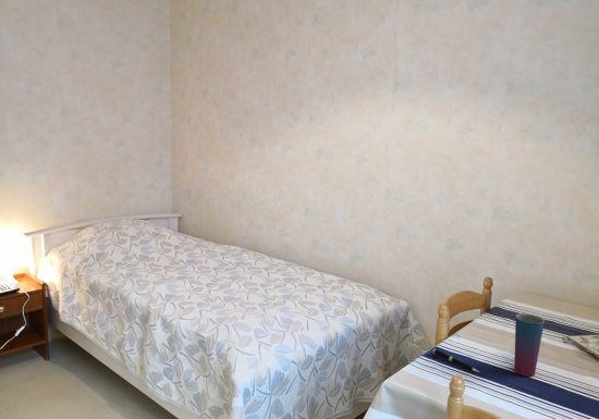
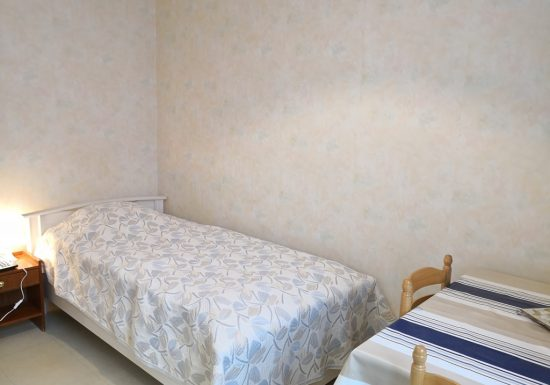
- cup [513,312,546,378]
- pen [432,348,480,373]
